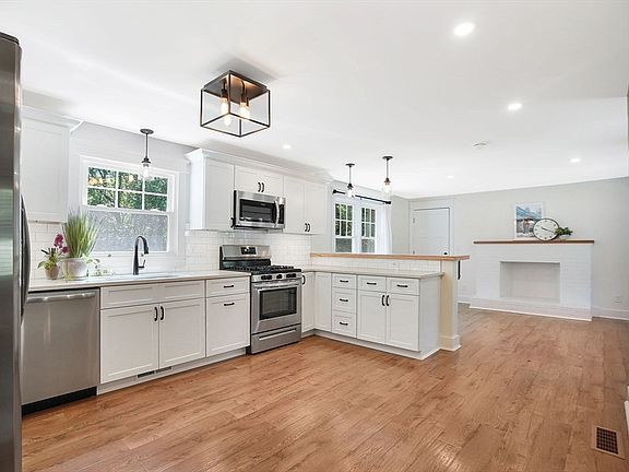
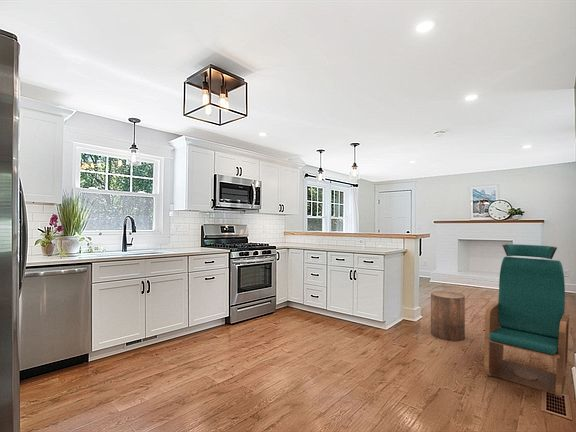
+ stool [430,290,466,342]
+ armchair [483,243,570,398]
